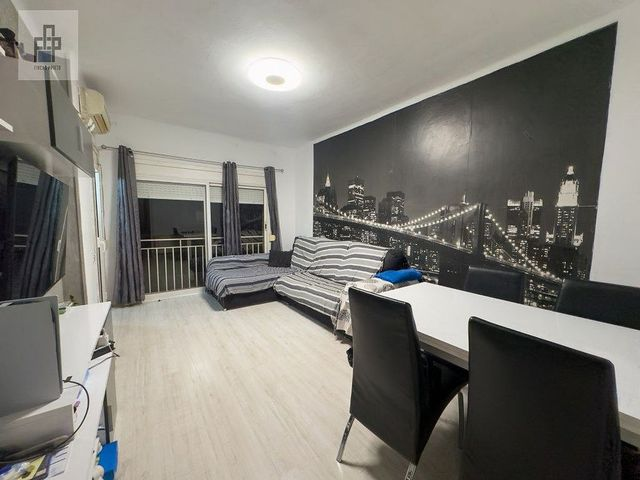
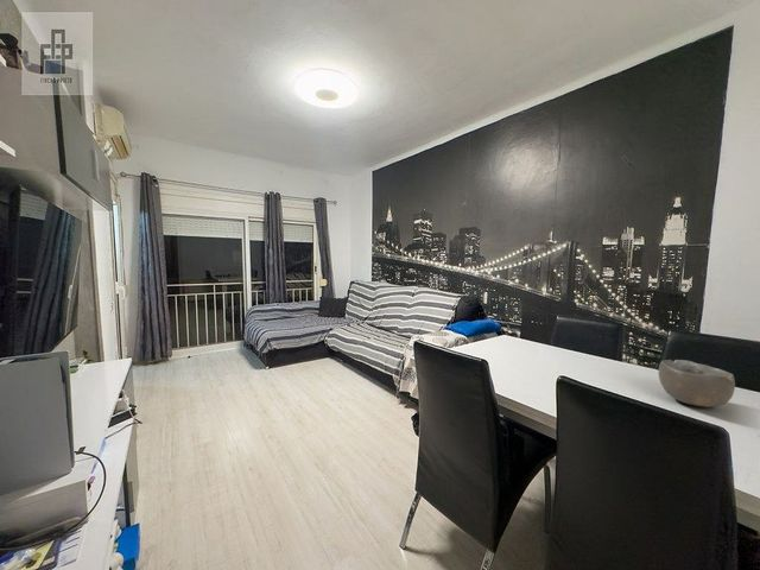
+ bowl [658,359,736,408]
